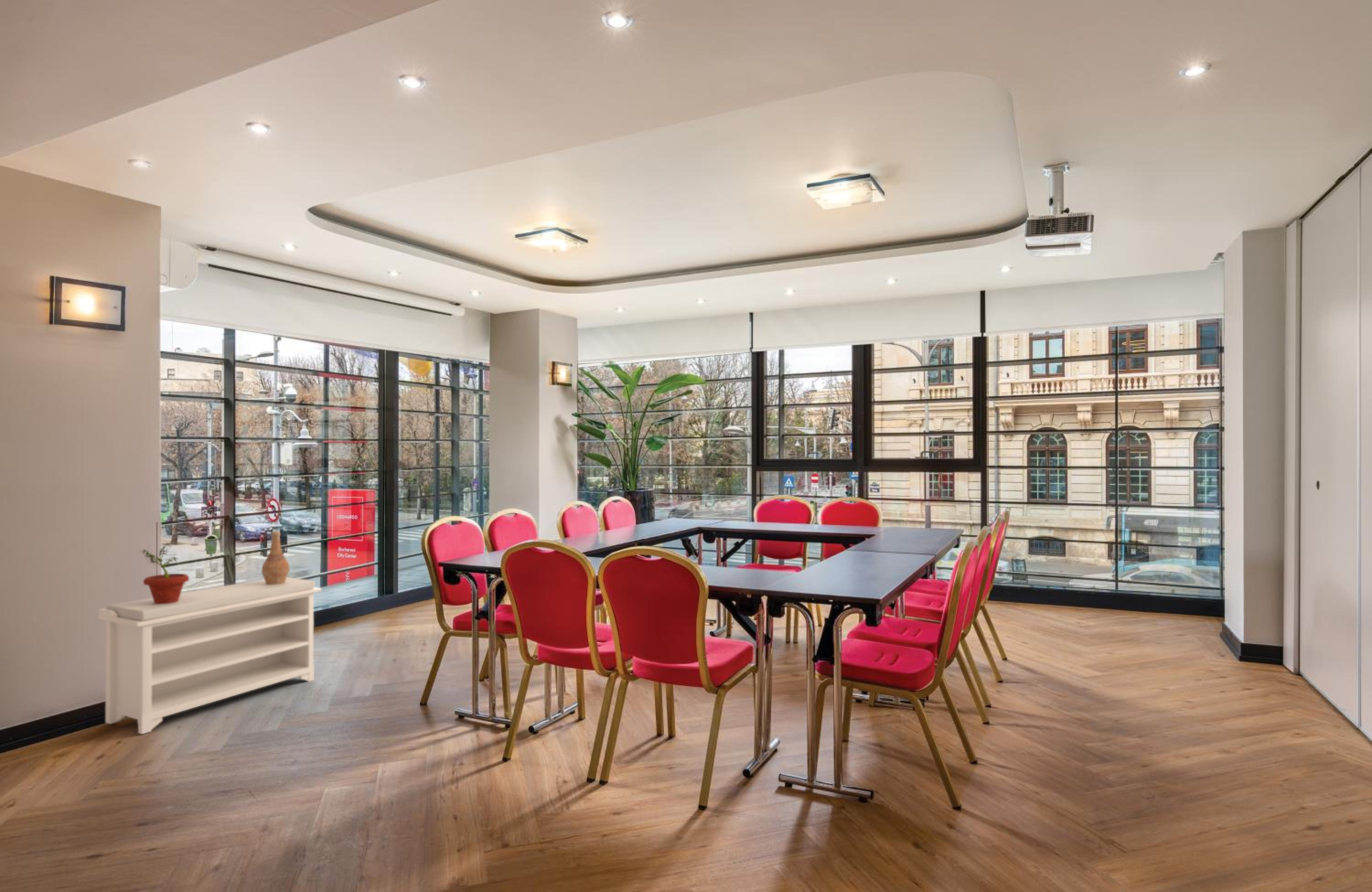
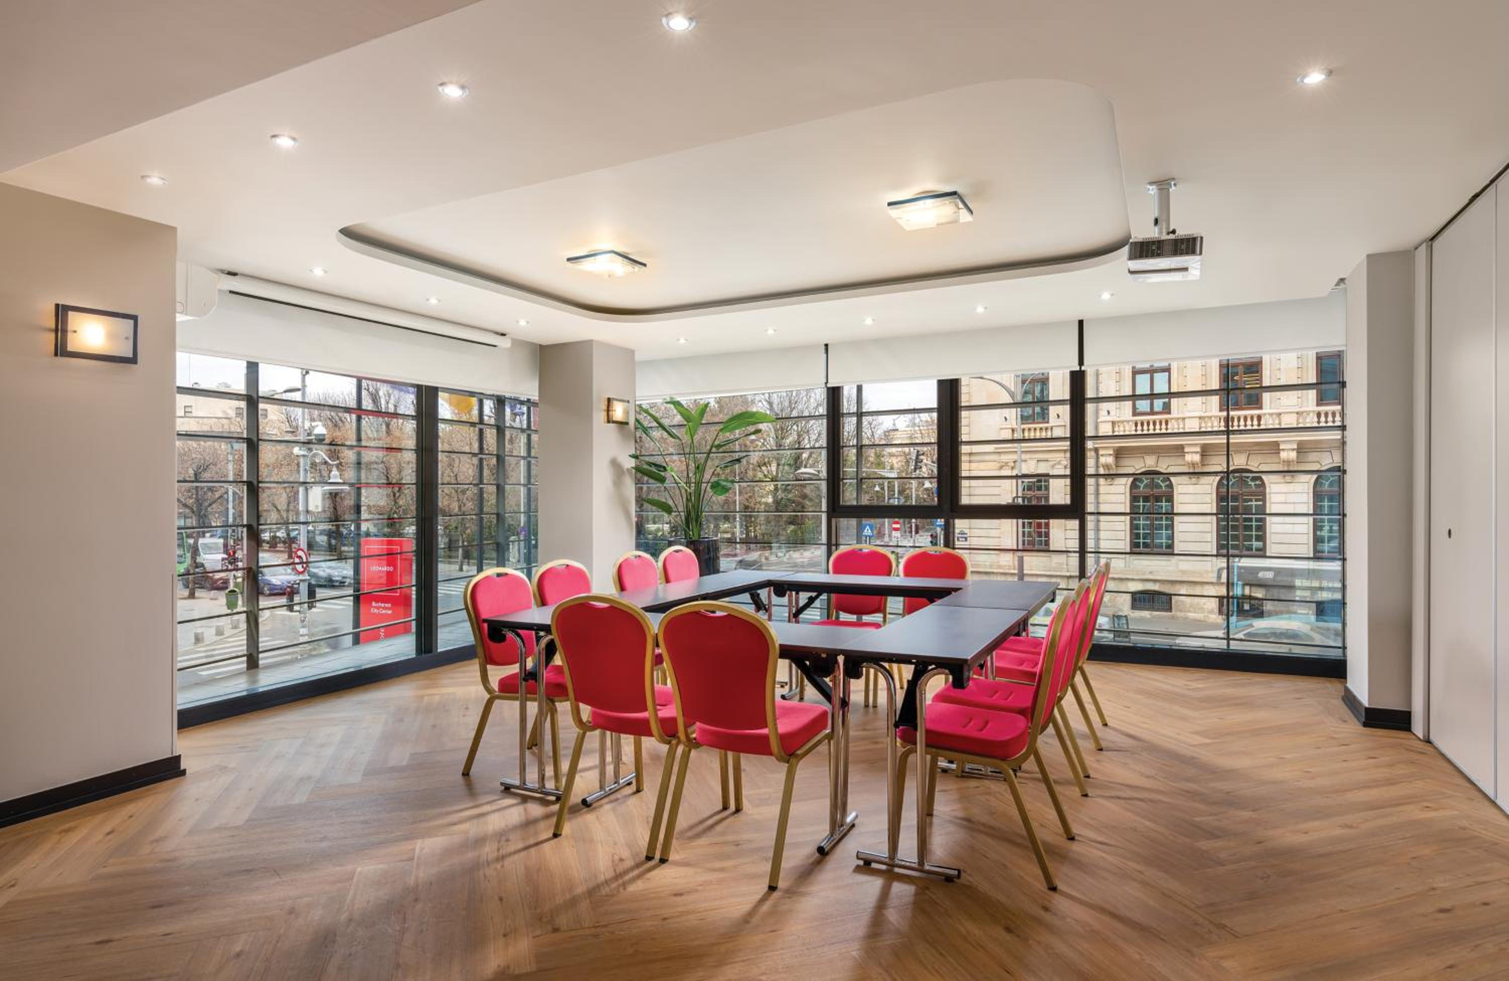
- potted plant [139,543,189,604]
- bench [97,577,322,735]
- vase [261,531,290,585]
